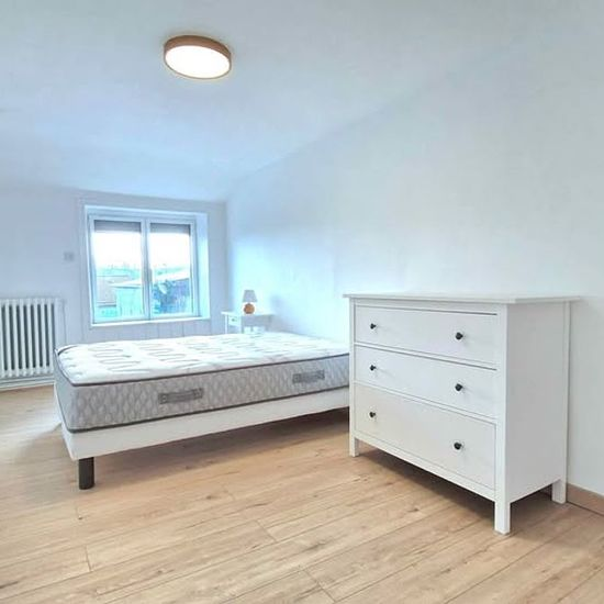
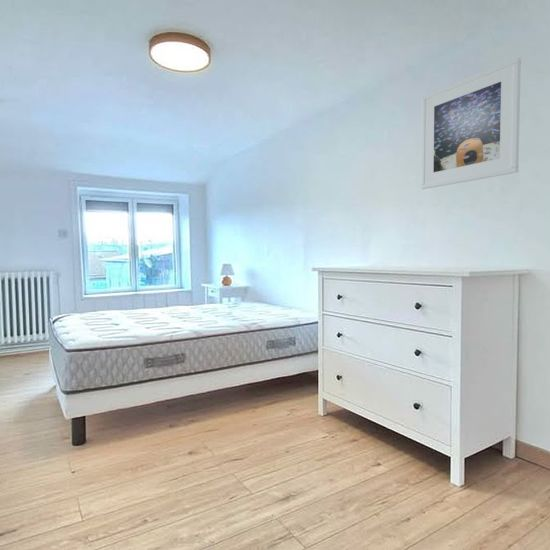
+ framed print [420,56,522,190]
